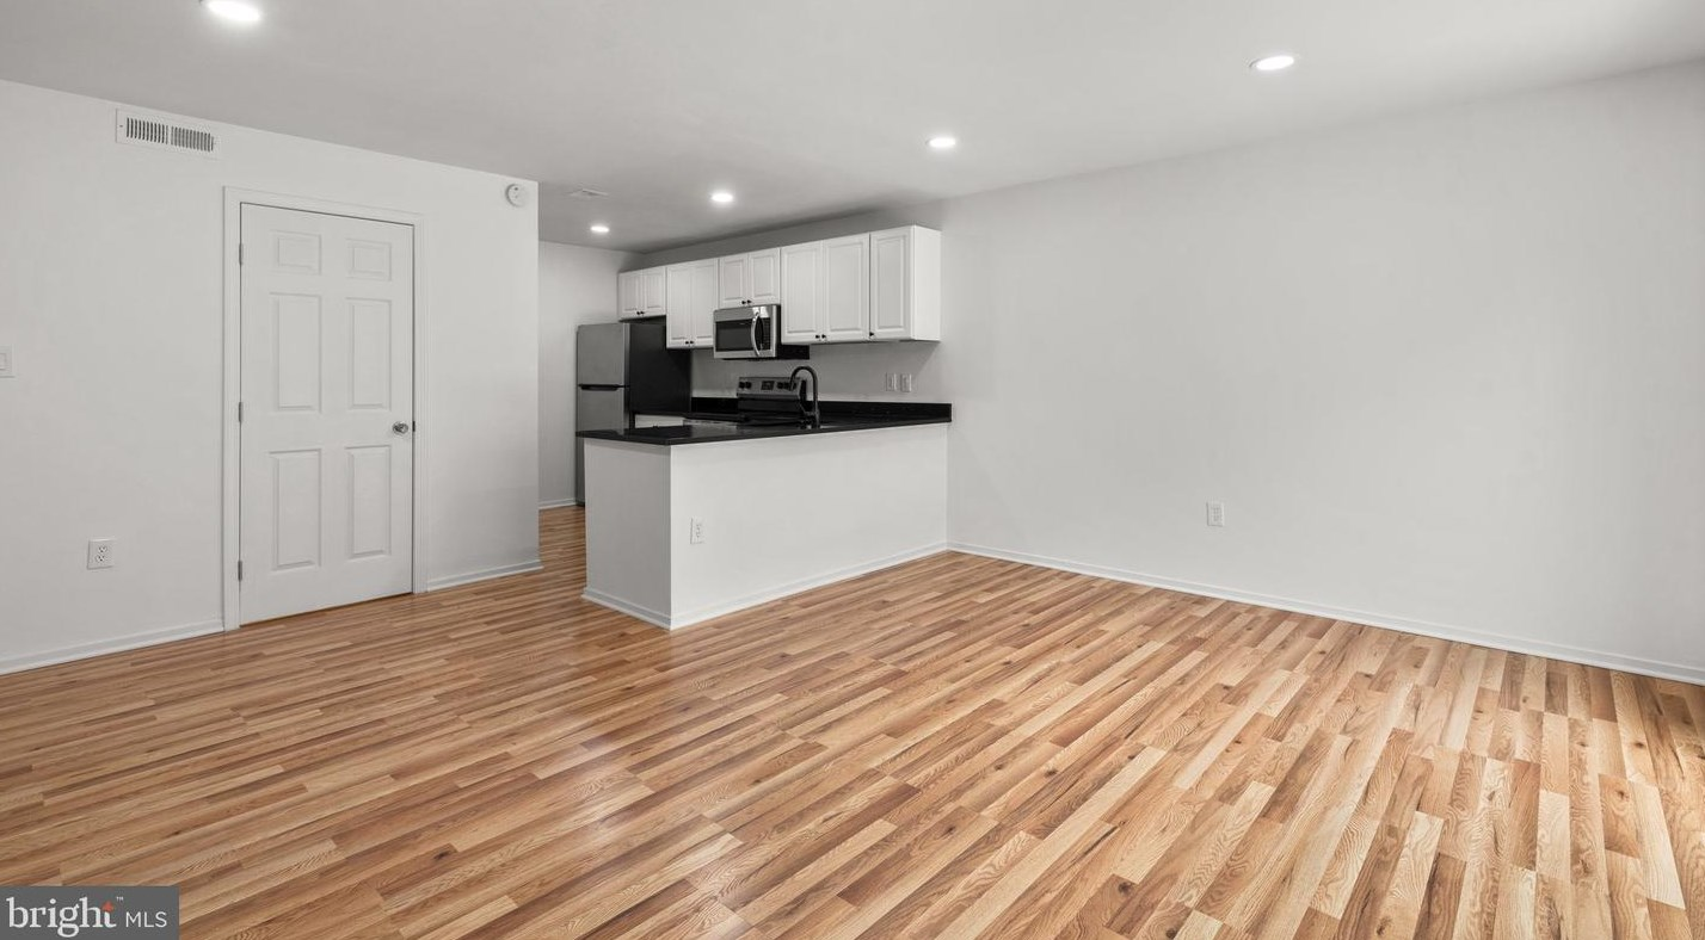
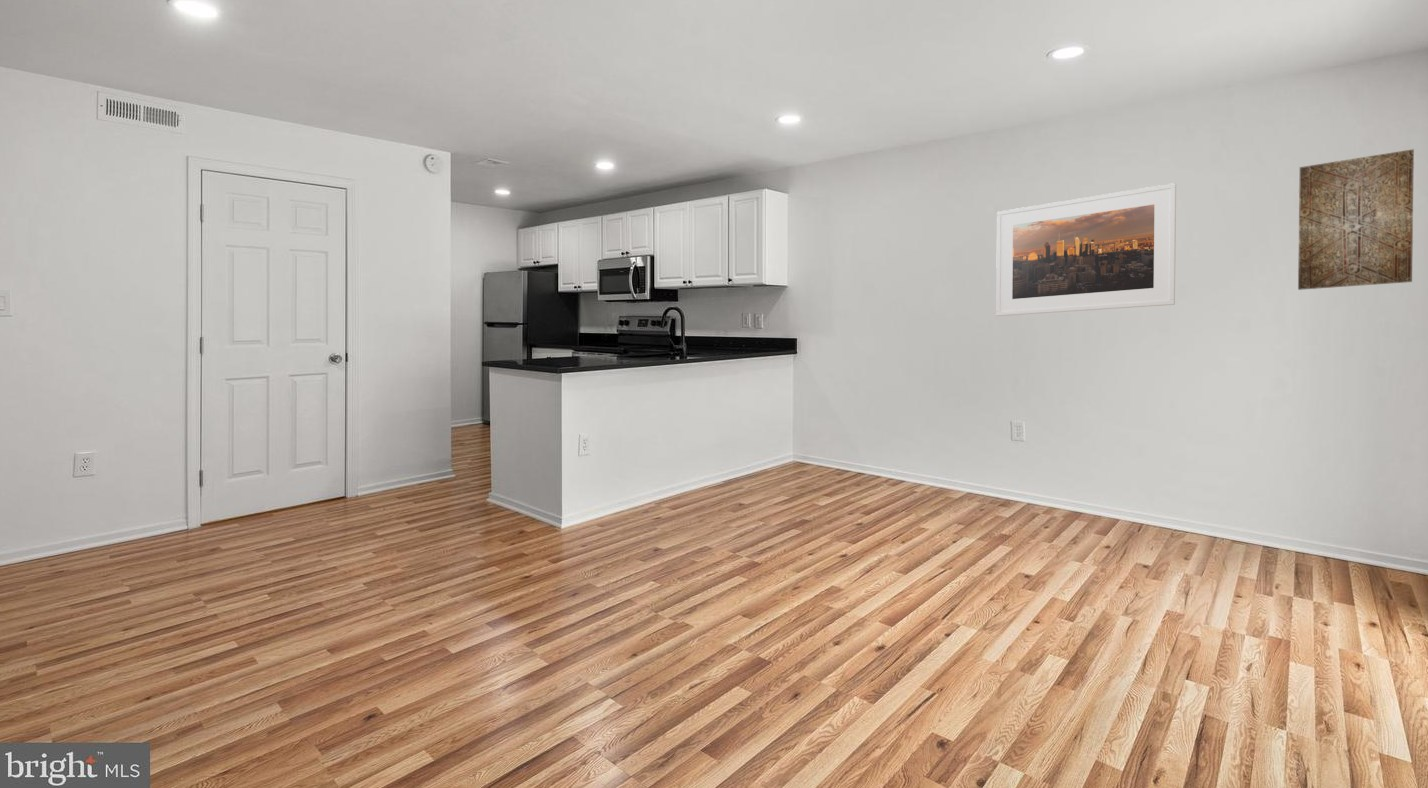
+ wall art [1297,148,1415,291]
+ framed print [995,182,1177,317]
